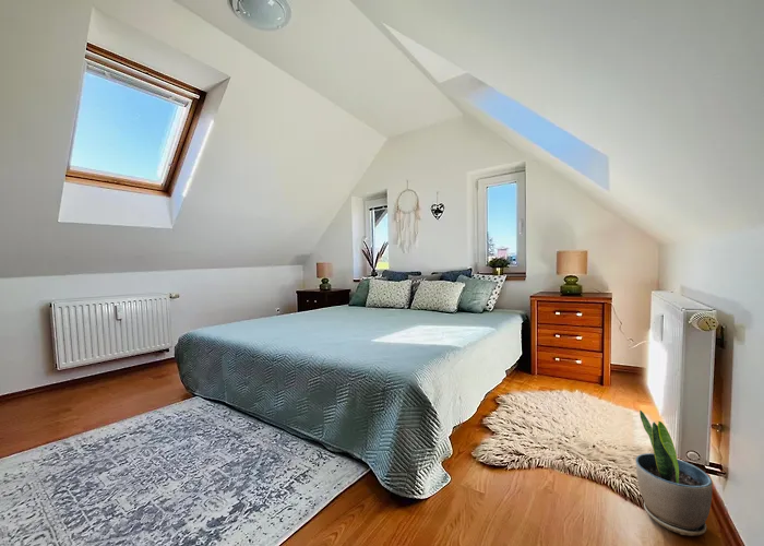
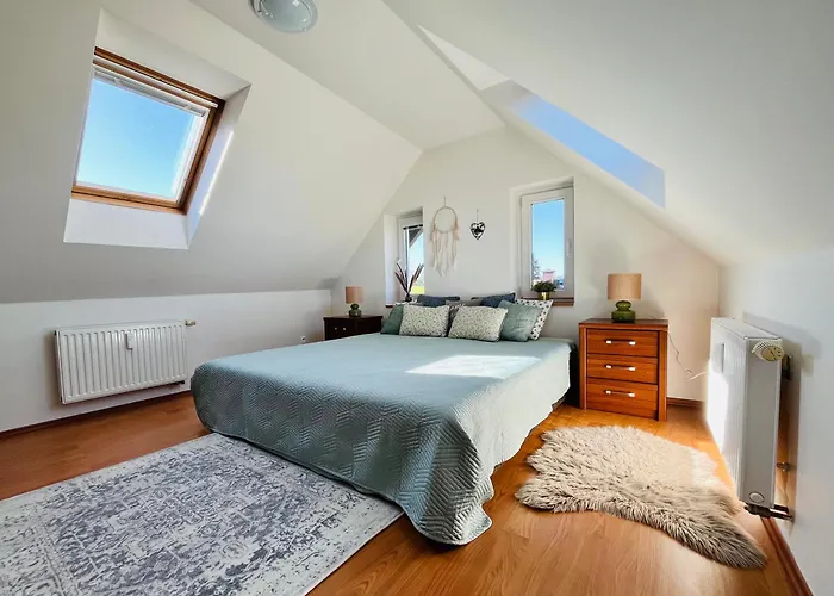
- potted plant [634,410,714,537]
